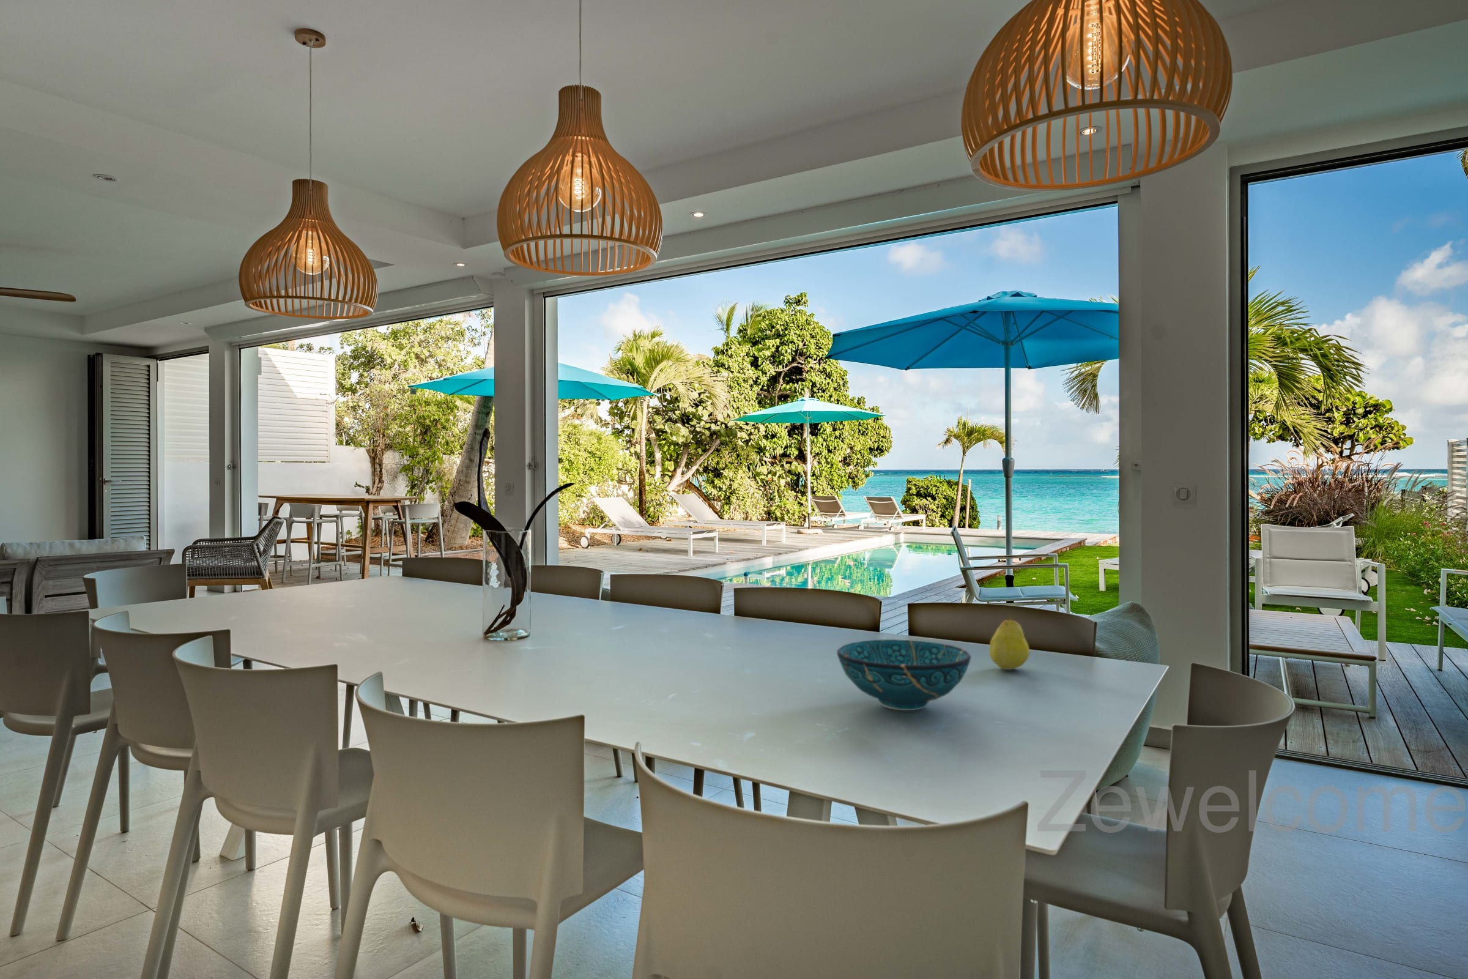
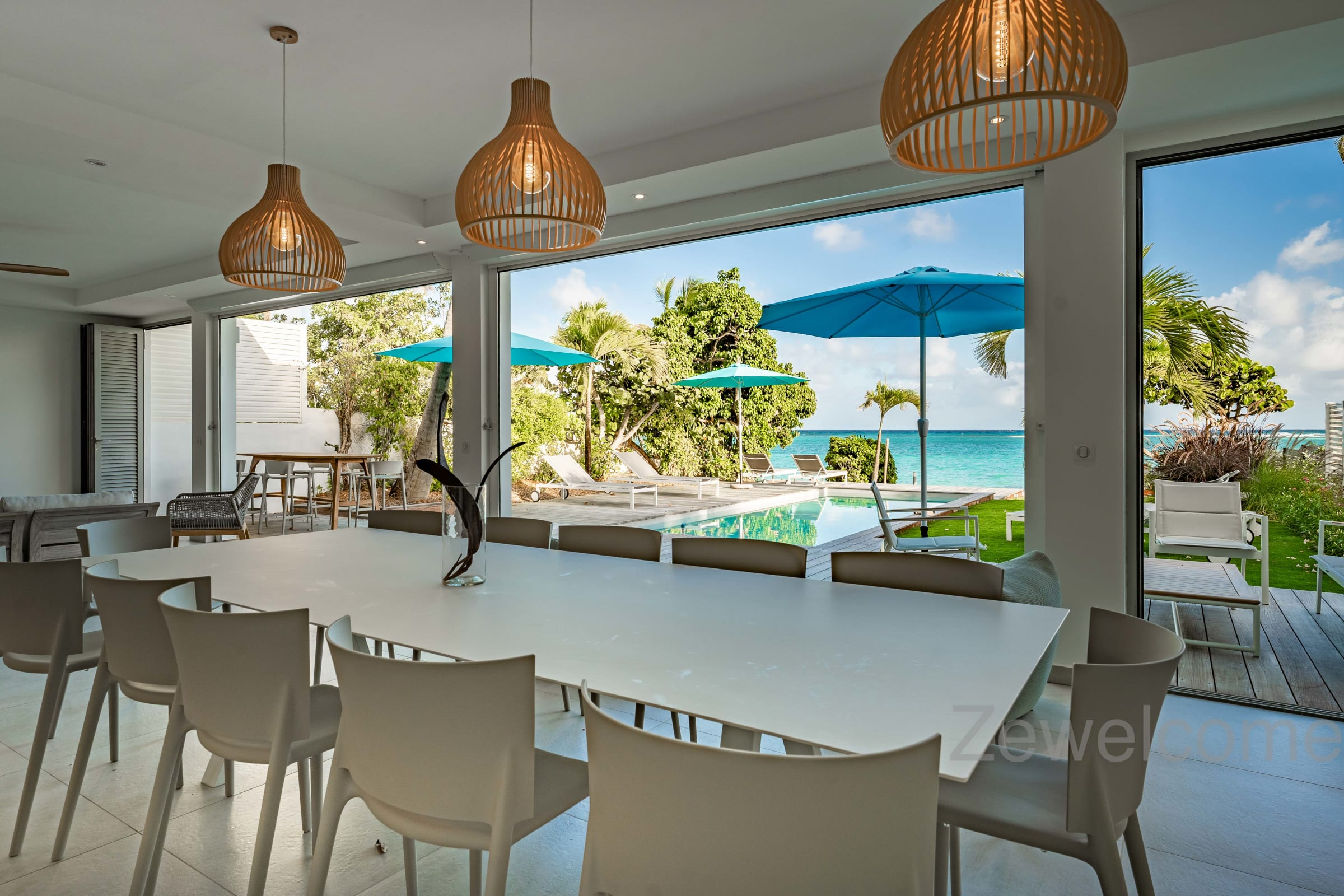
- fruit [990,614,1030,670]
- decorative bowl [837,639,972,711]
